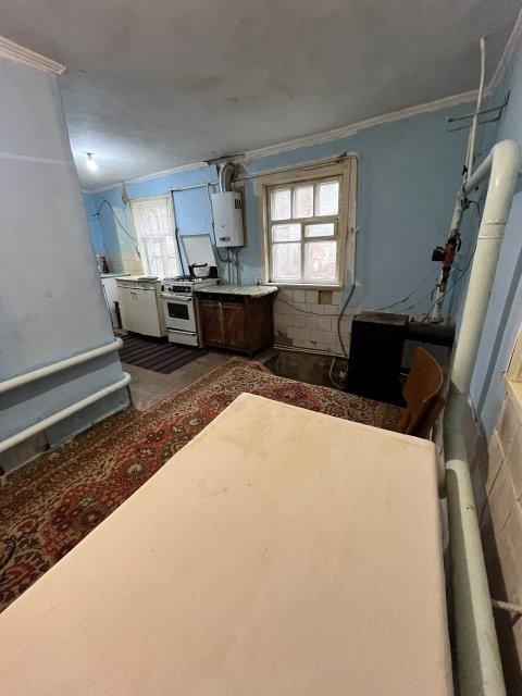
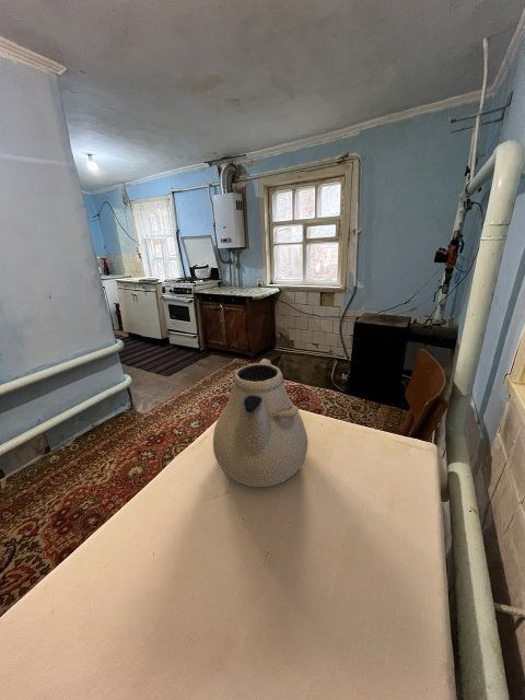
+ teapot [212,358,308,489]
